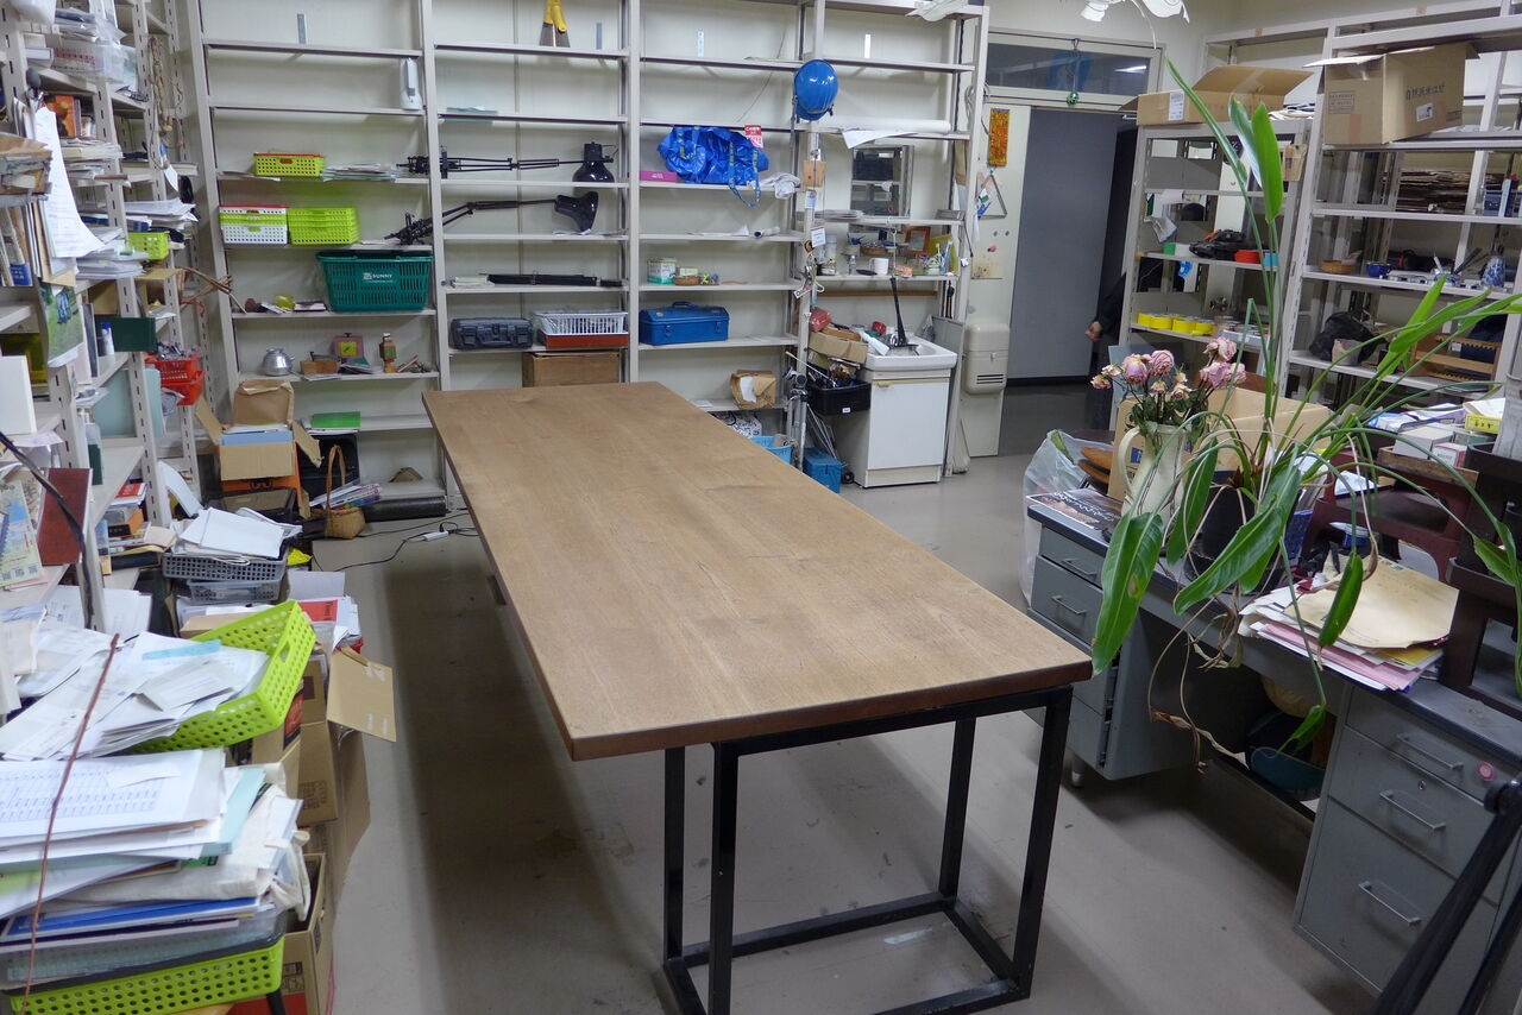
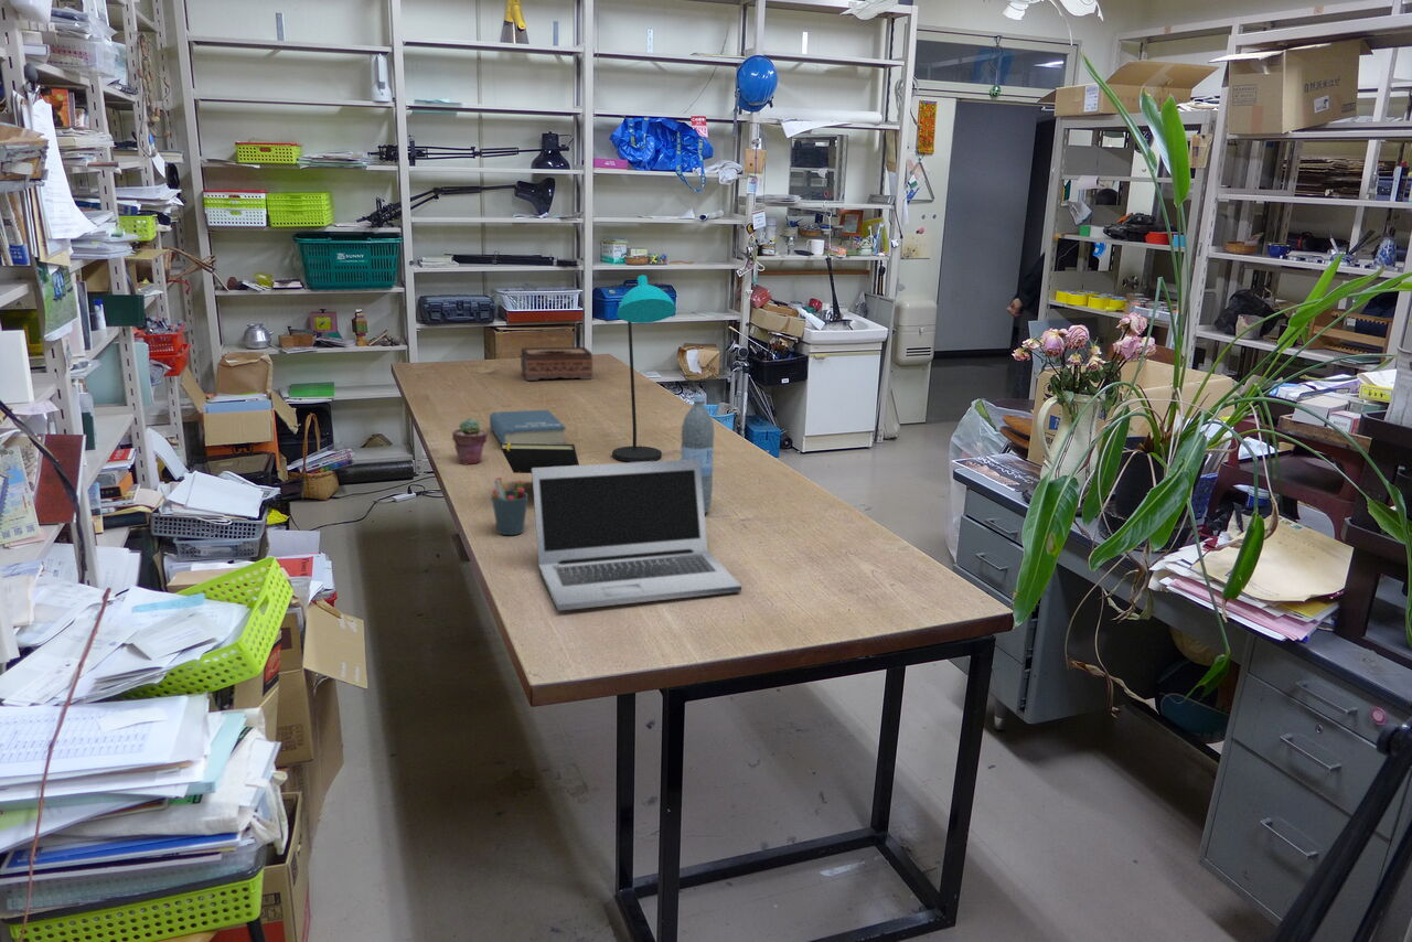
+ potted succulent [451,417,489,467]
+ book [489,409,567,445]
+ tissue box [520,346,593,382]
+ water bottle [680,393,715,514]
+ desk lamp [611,275,677,463]
+ notepad [500,443,580,474]
+ pen holder [490,477,530,536]
+ laptop [531,459,742,612]
